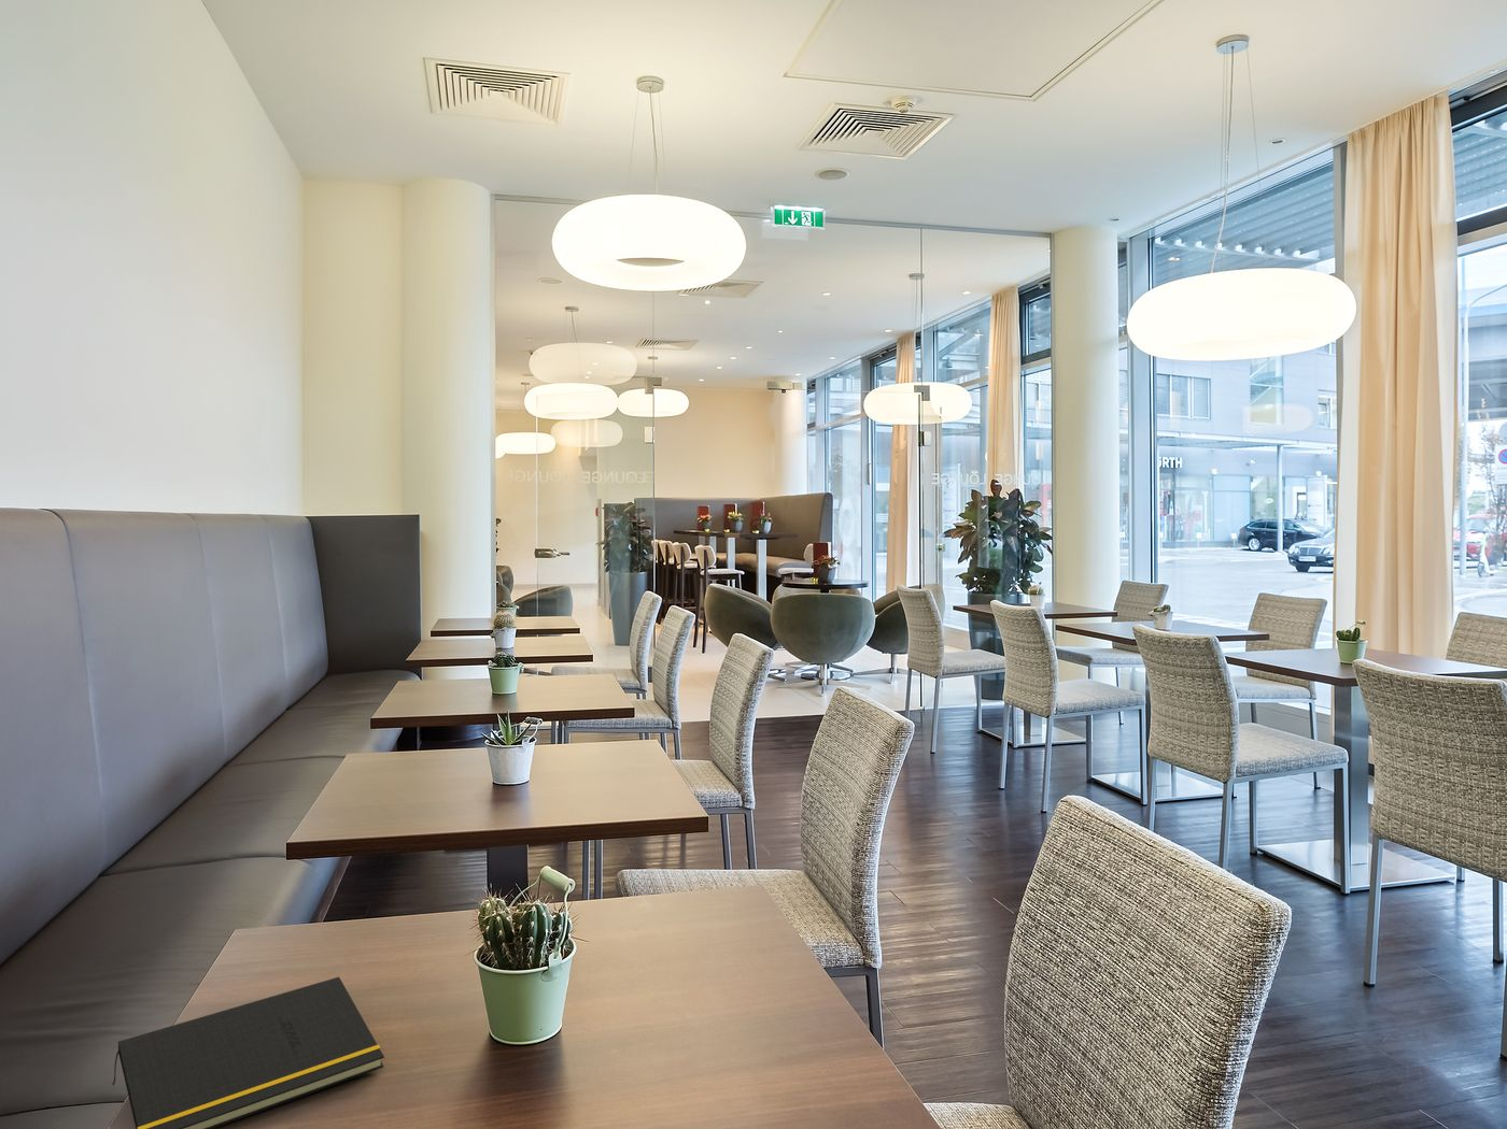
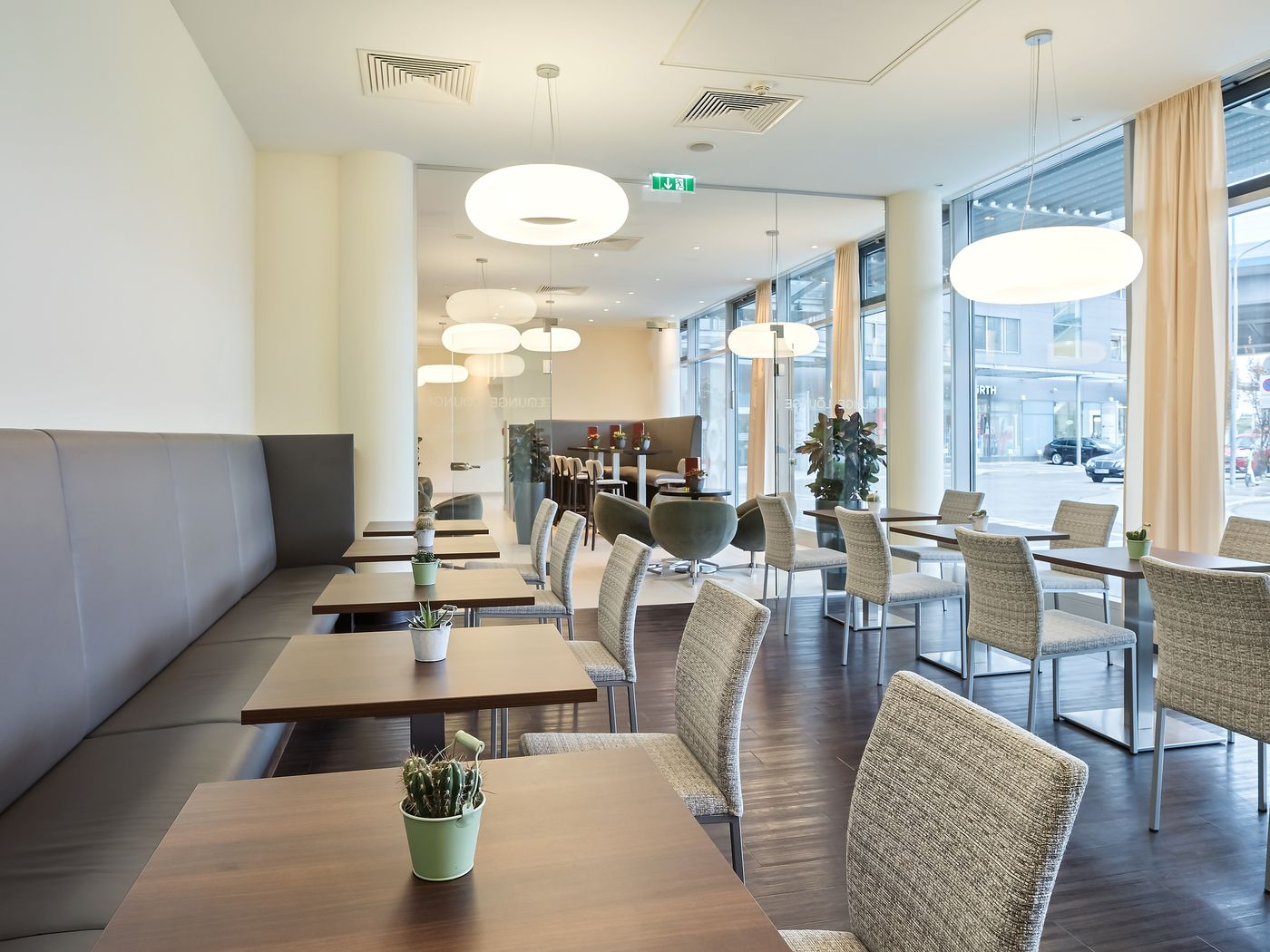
- notepad [112,976,386,1129]
